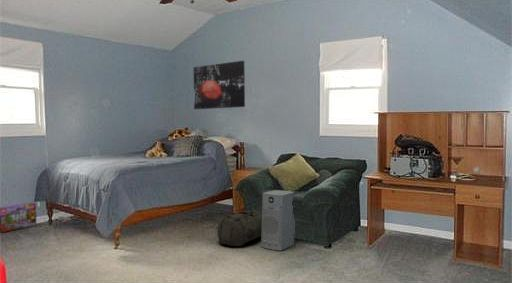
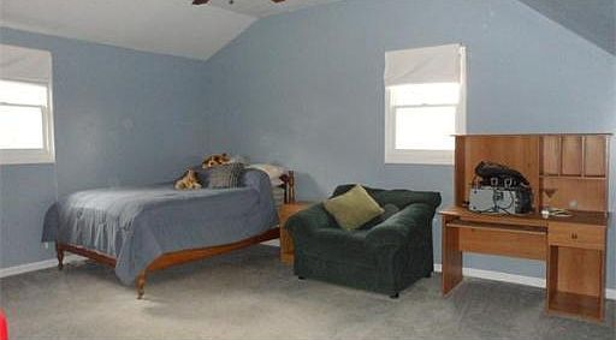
- air purifier [260,189,296,252]
- box [0,201,37,234]
- wall art [193,60,246,110]
- backpack [216,207,262,247]
